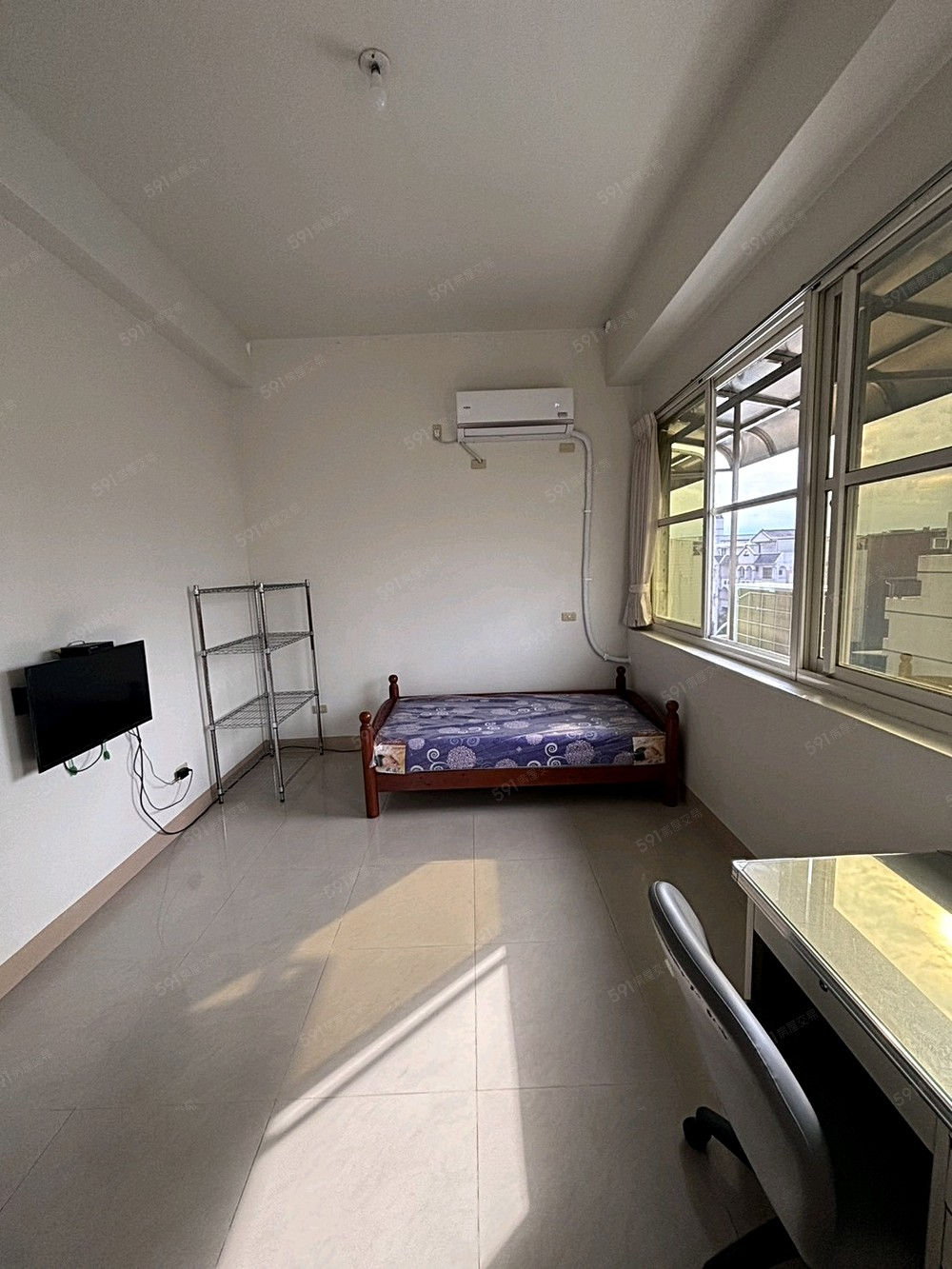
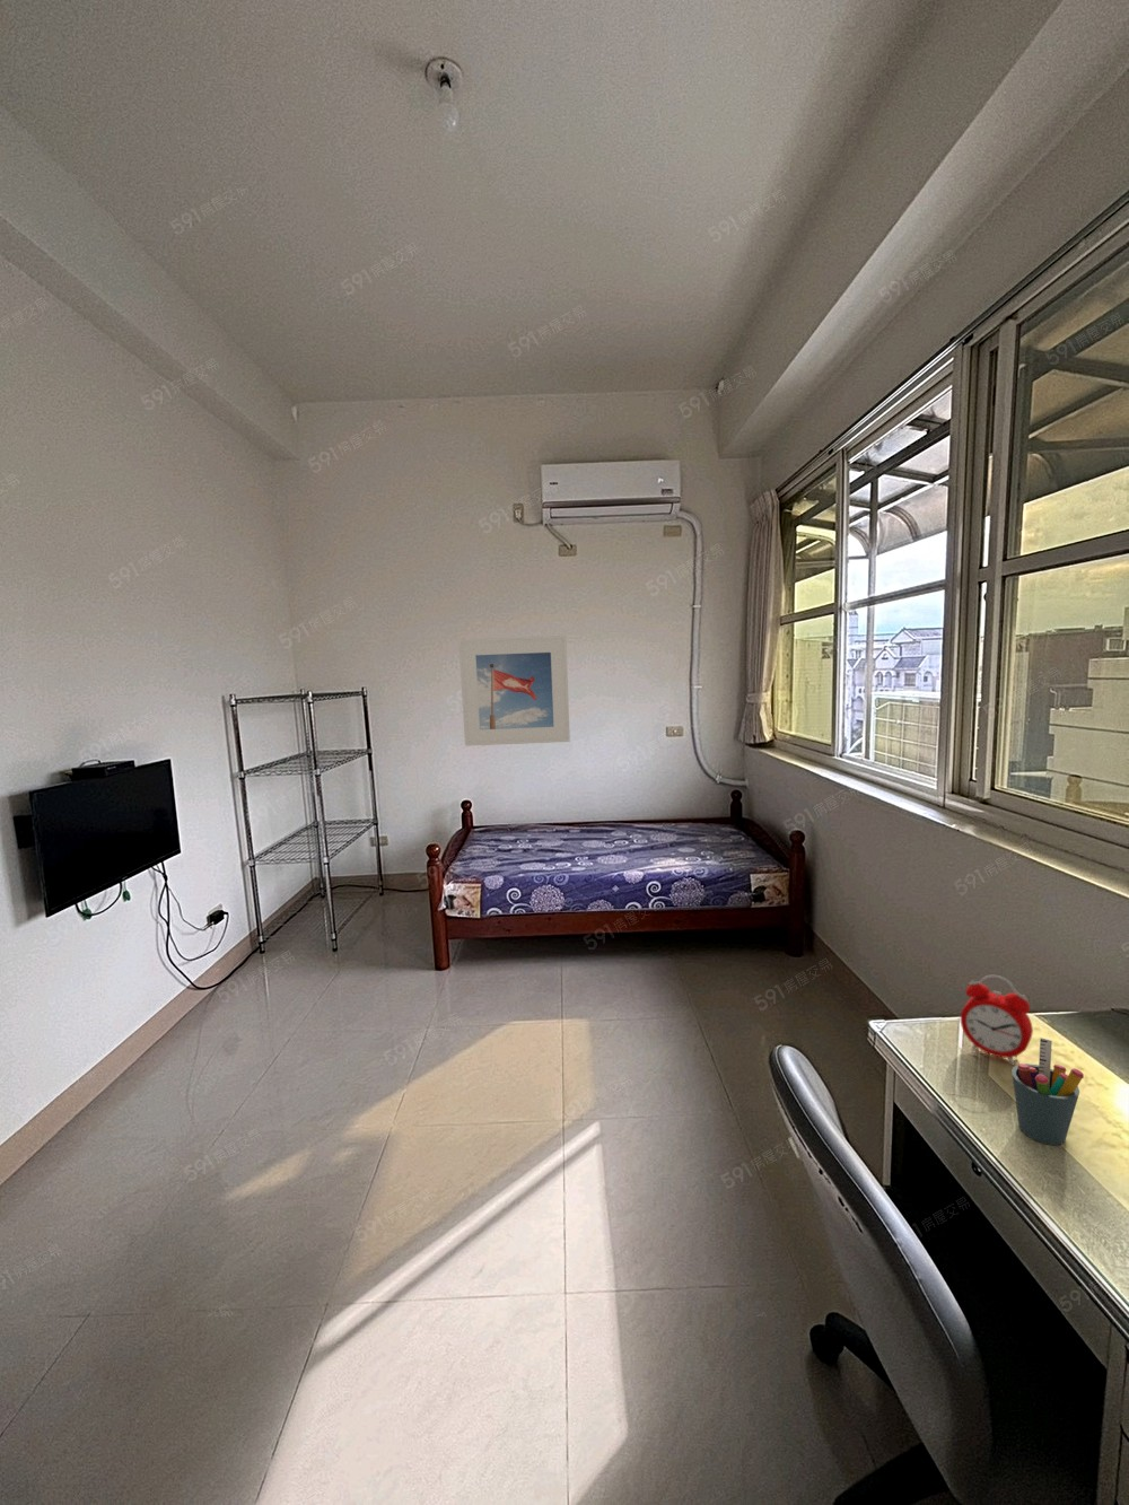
+ alarm clock [959,975,1034,1067]
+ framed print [459,634,572,747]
+ pen holder [1010,1037,1085,1146]
